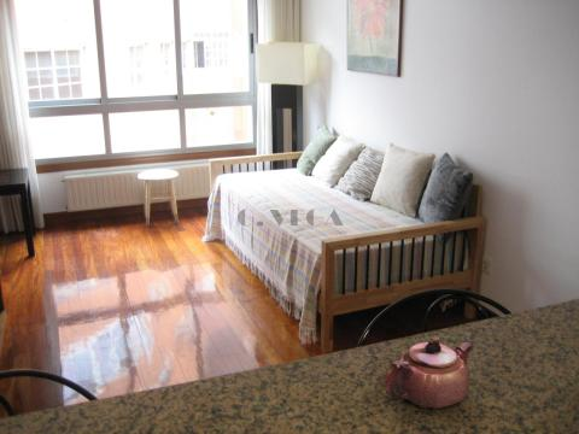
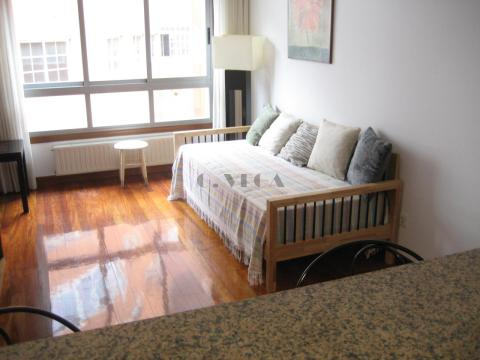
- teapot [382,335,474,410]
